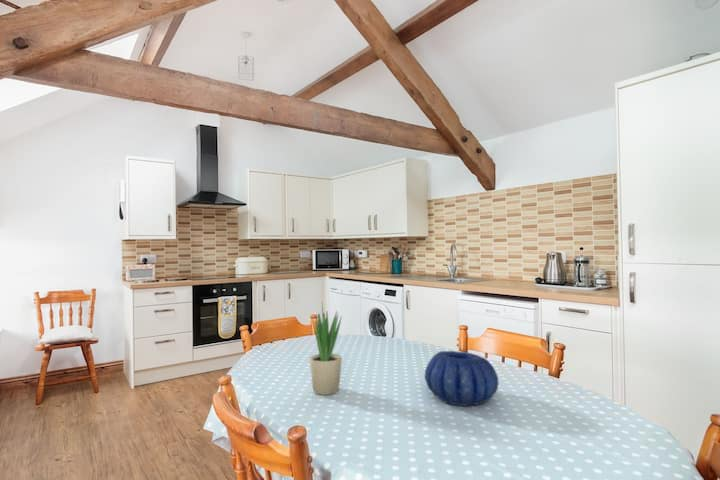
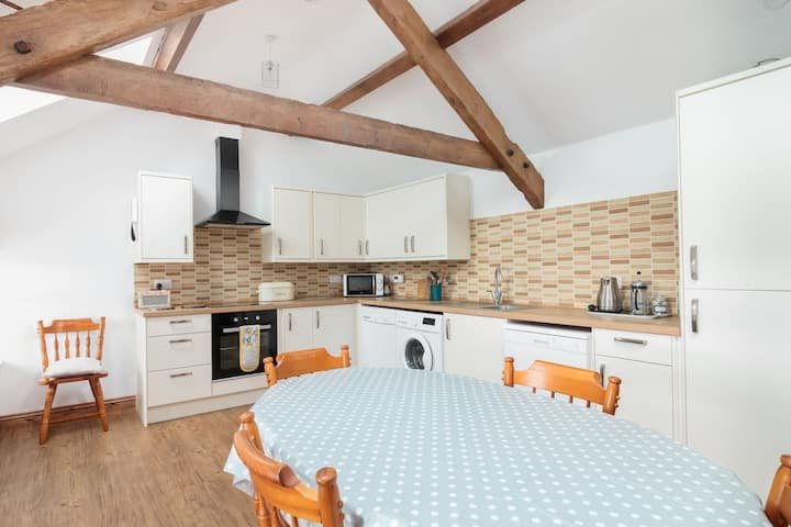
- potted plant [308,303,343,396]
- decorative bowl [424,350,500,407]
